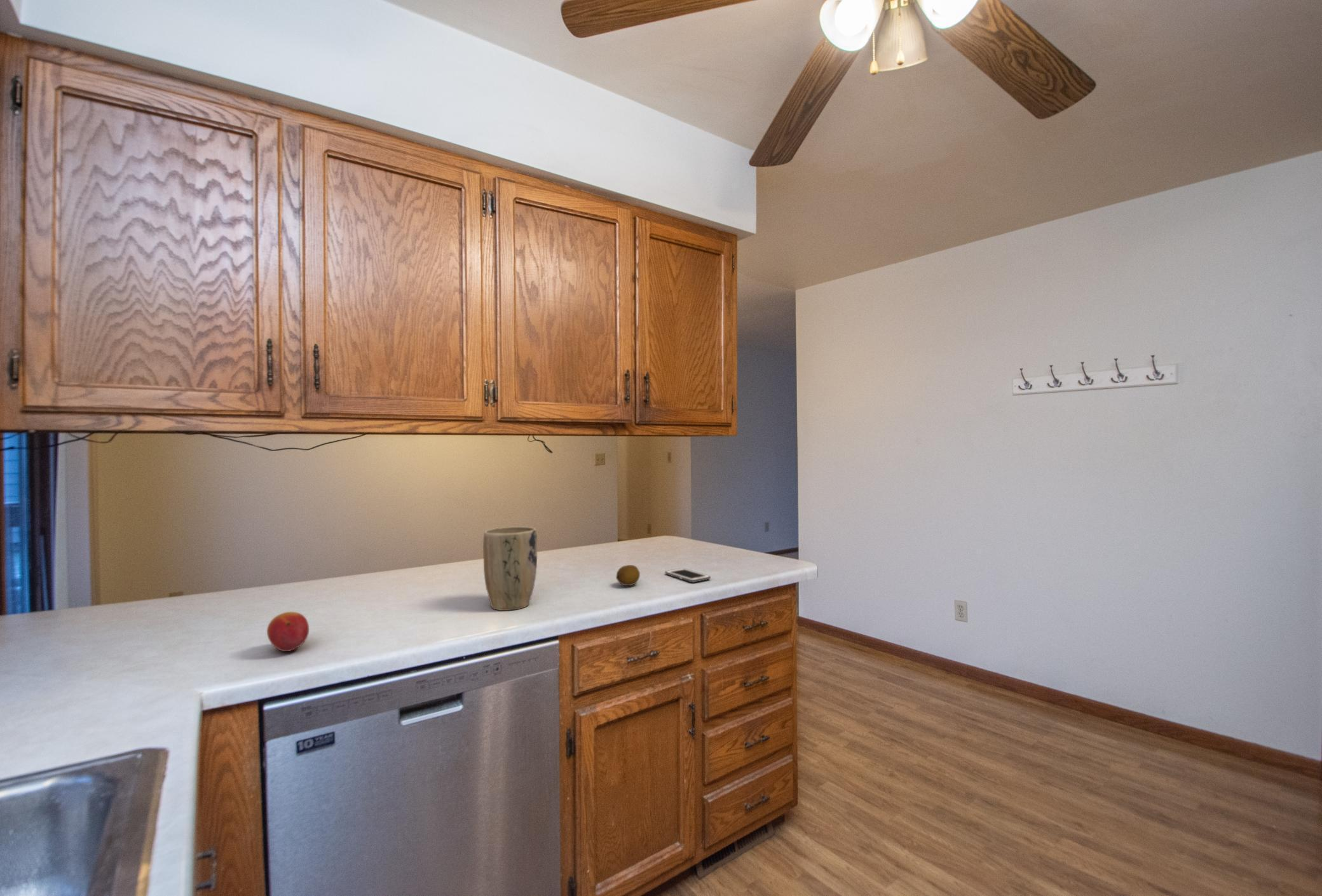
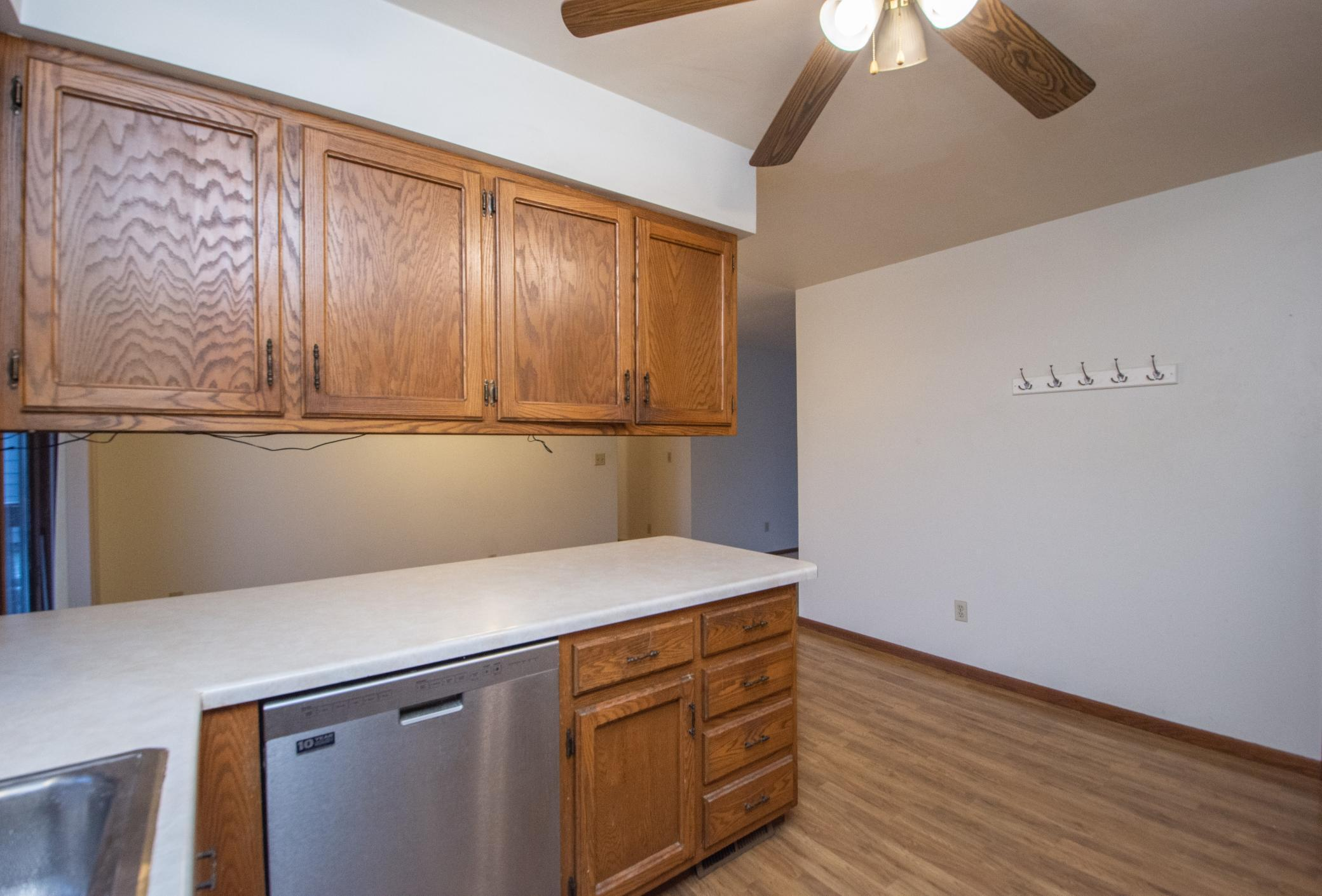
- cell phone [664,567,711,583]
- fruit [266,611,310,652]
- plant pot [482,526,538,611]
- fruit [615,564,641,587]
